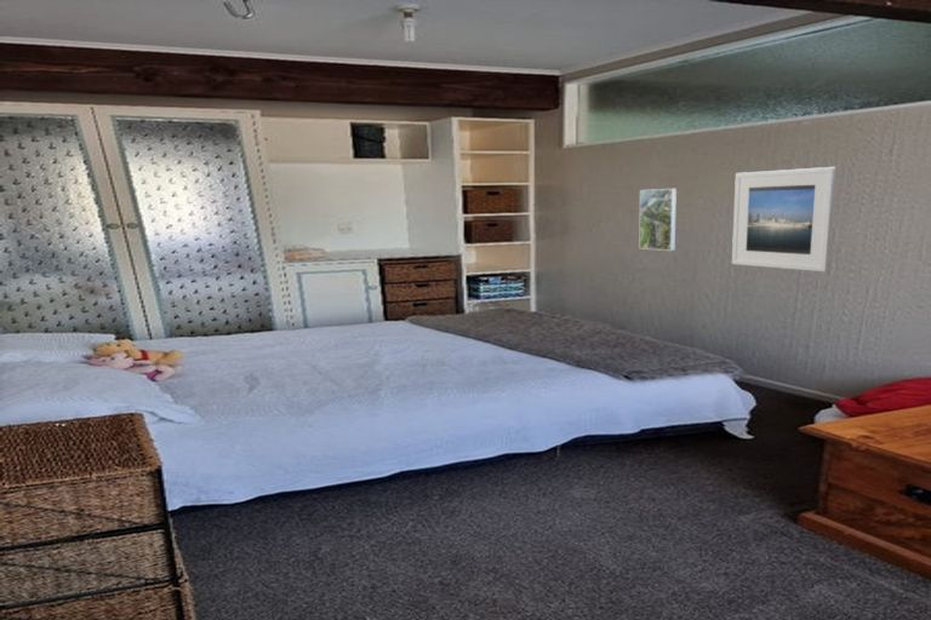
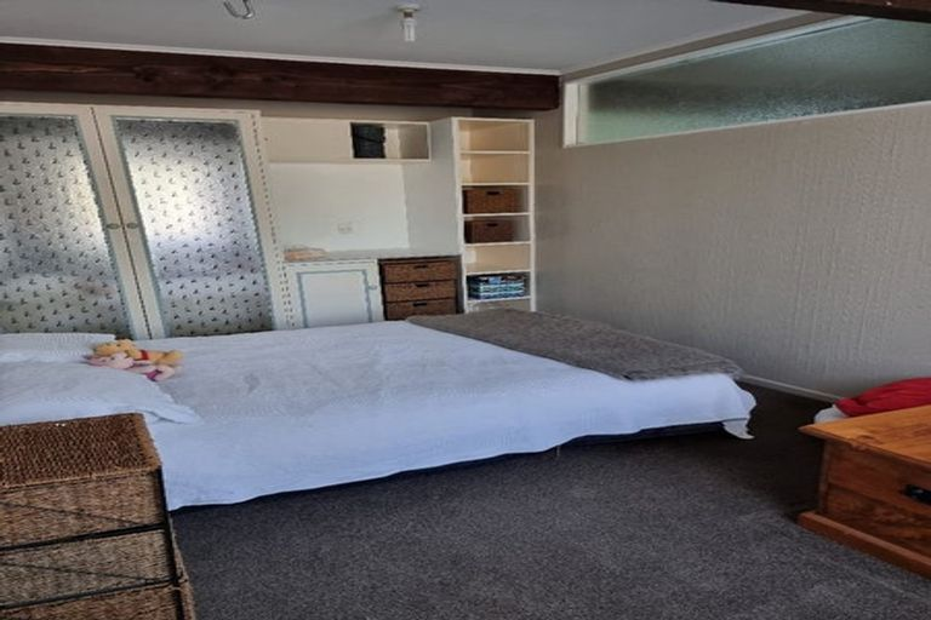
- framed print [731,166,836,272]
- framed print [639,188,678,252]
